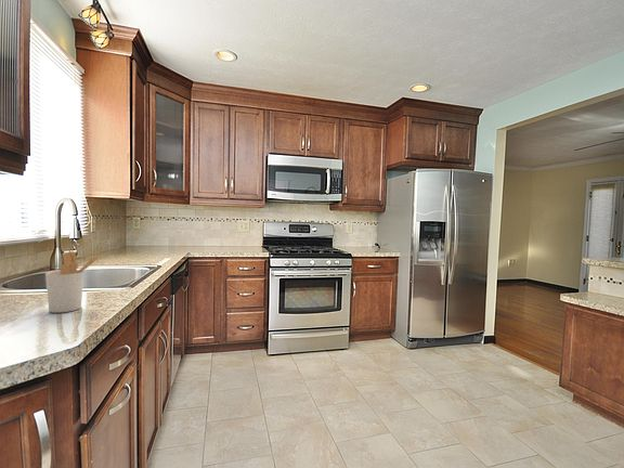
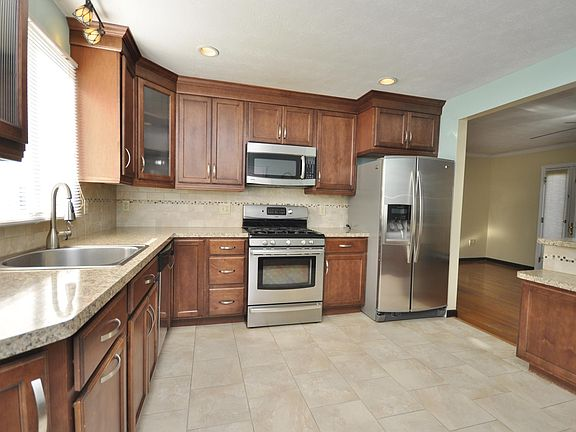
- utensil holder [44,251,102,314]
